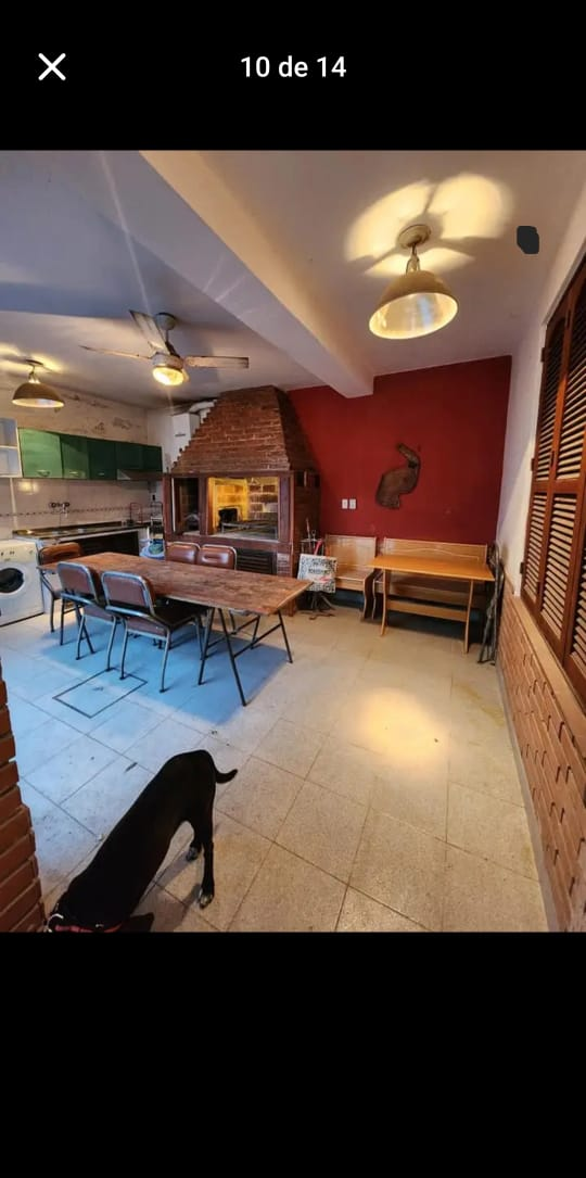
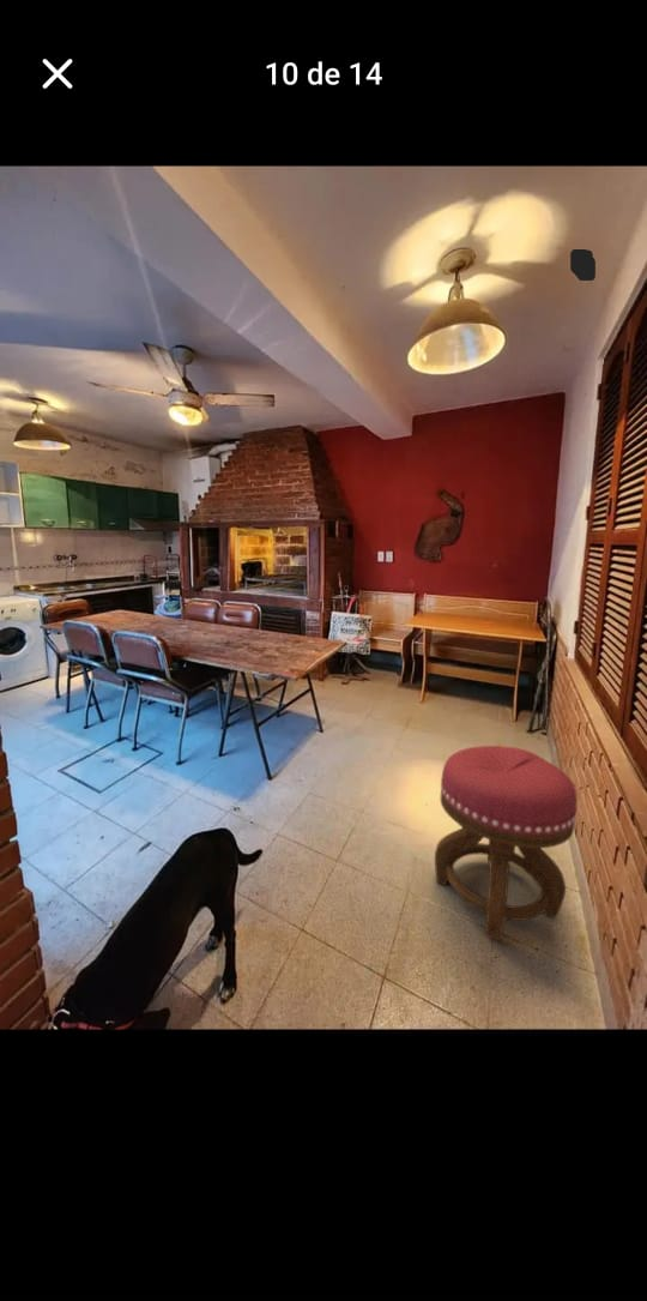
+ ottoman [434,745,579,942]
